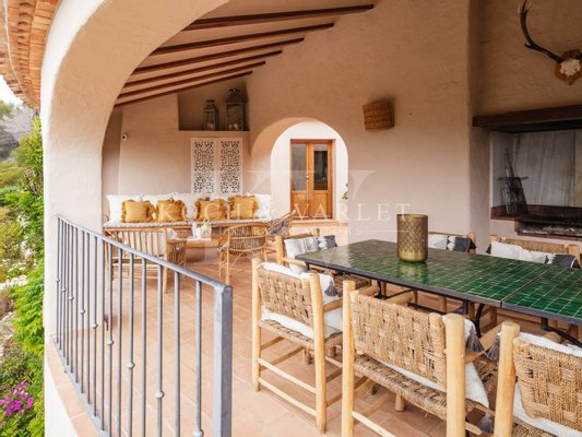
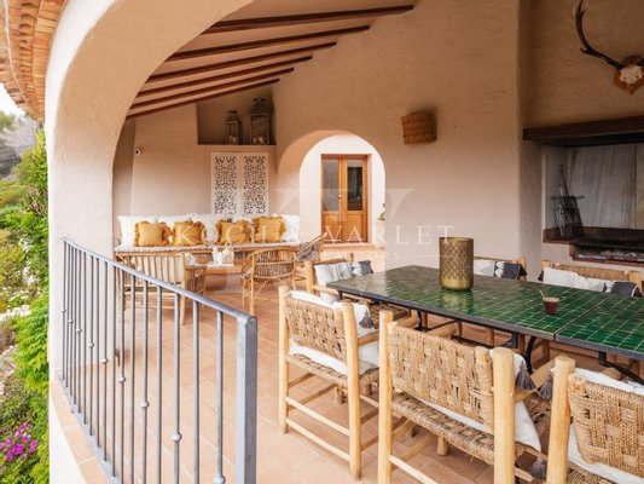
+ cup [530,286,561,315]
